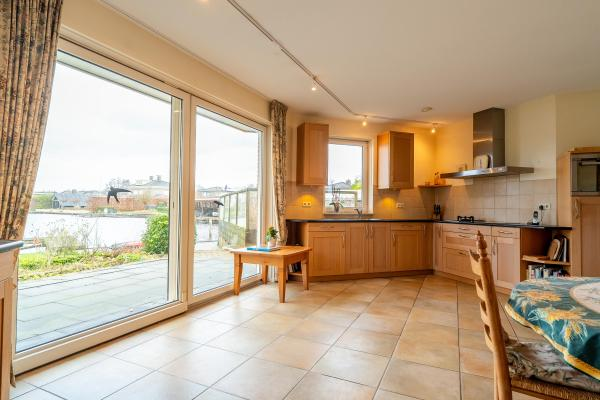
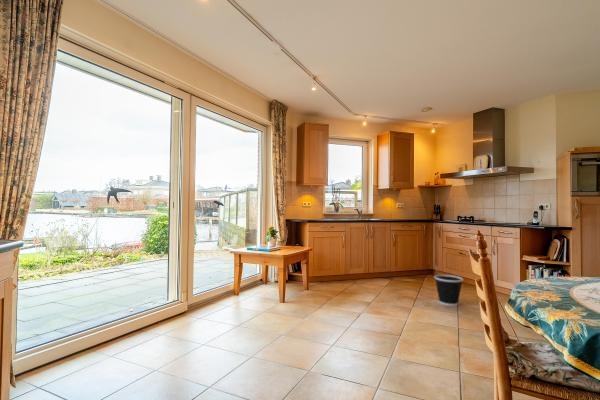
+ wastebasket [433,274,464,307]
